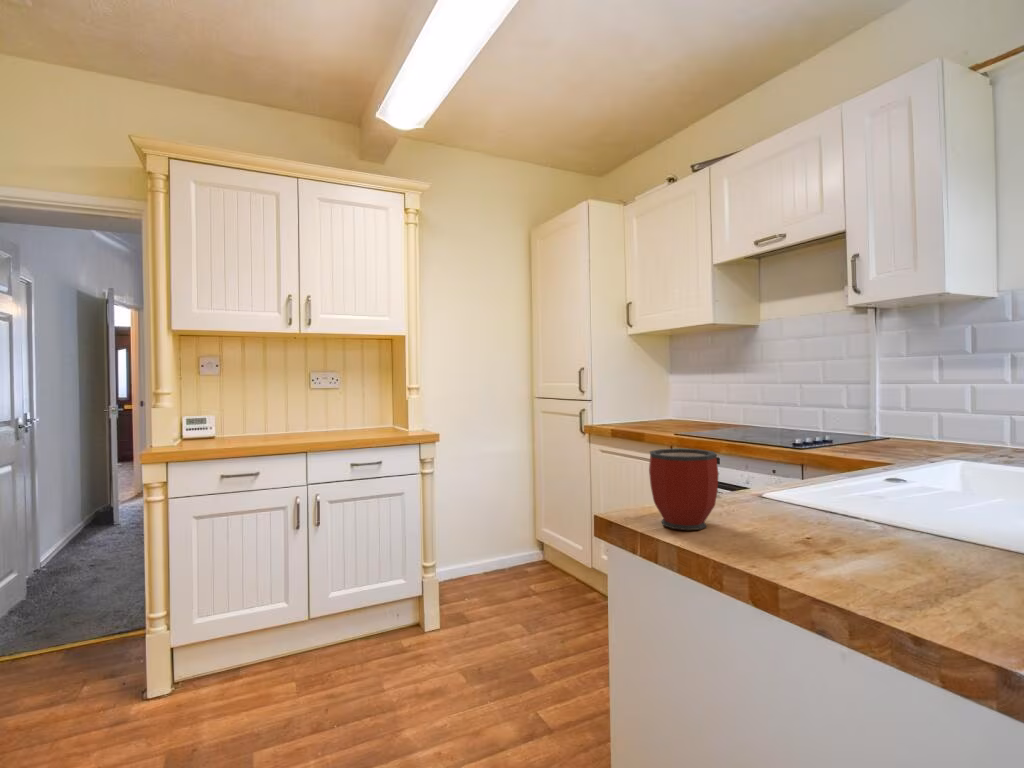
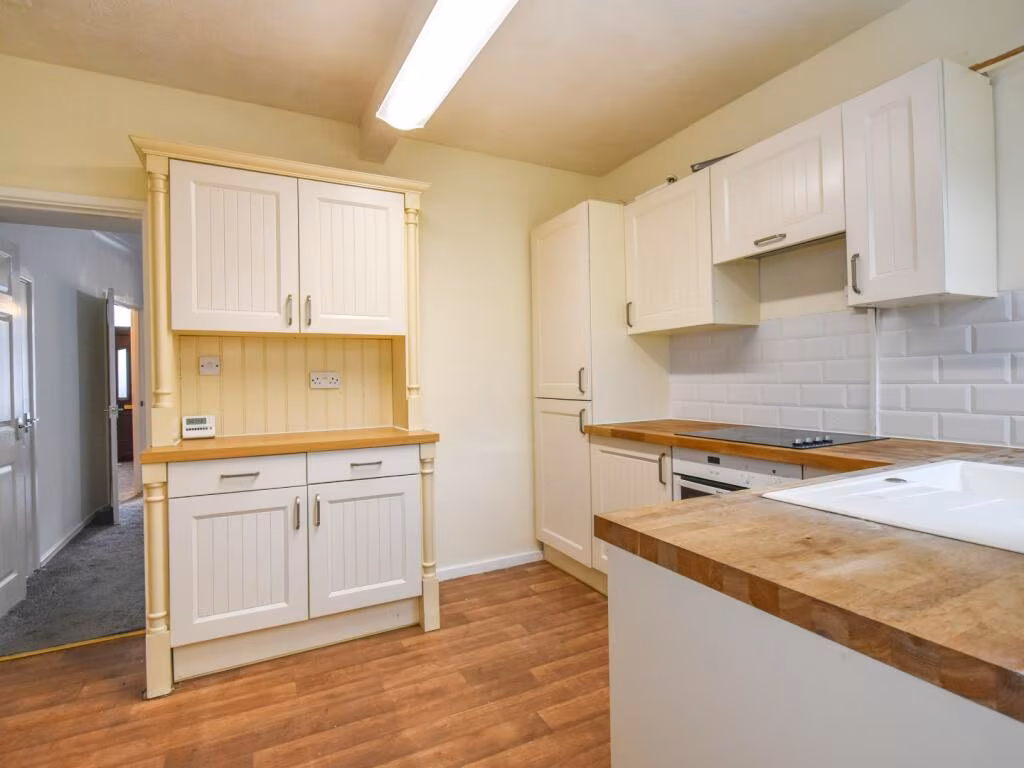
- mug [648,448,720,531]
